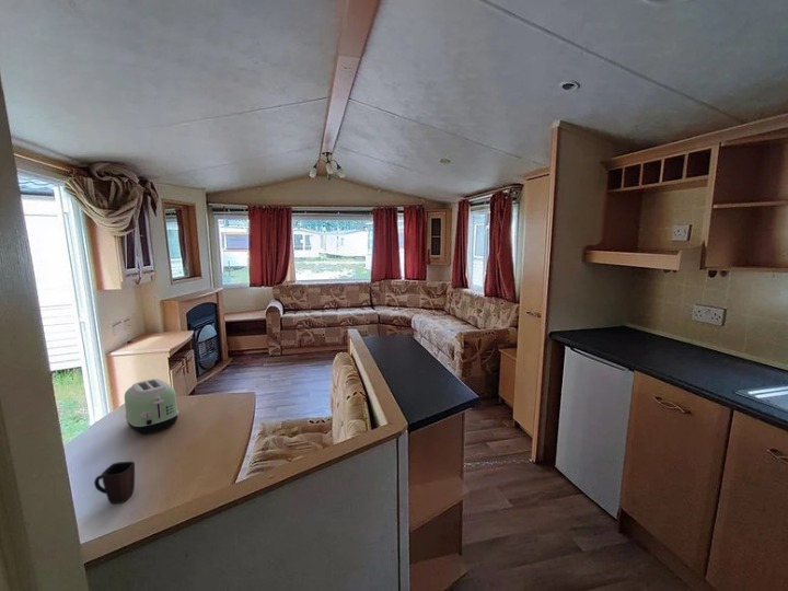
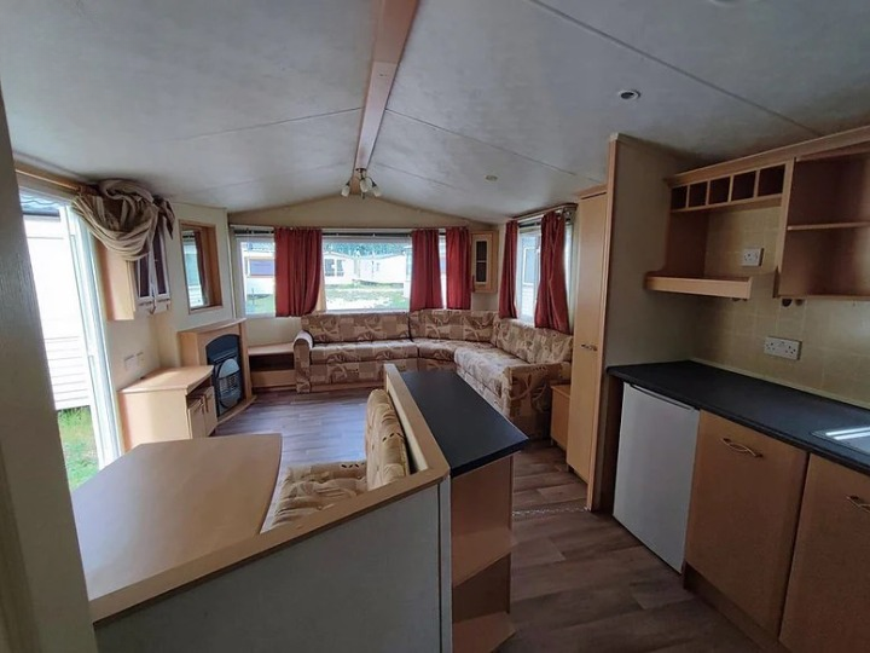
- mug [93,461,136,505]
- toaster [124,378,179,436]
